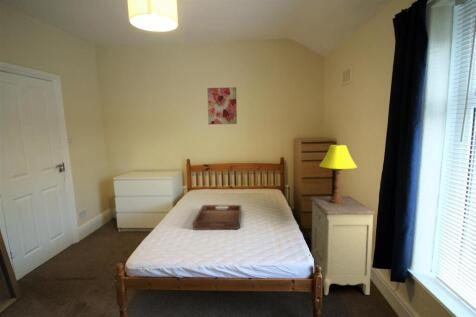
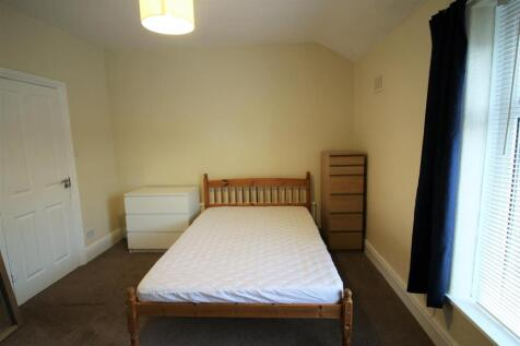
- serving tray [192,204,242,231]
- table lamp [318,144,358,204]
- wall art [206,86,238,125]
- nightstand [309,195,376,296]
